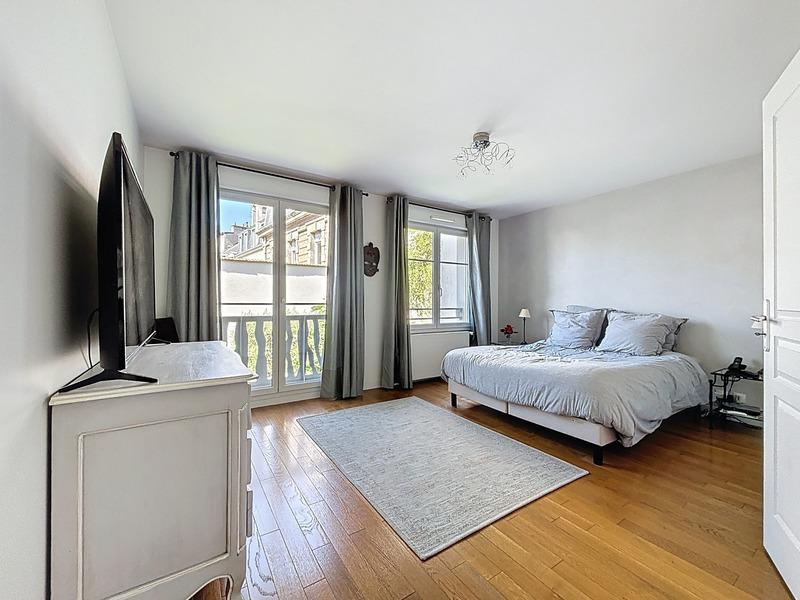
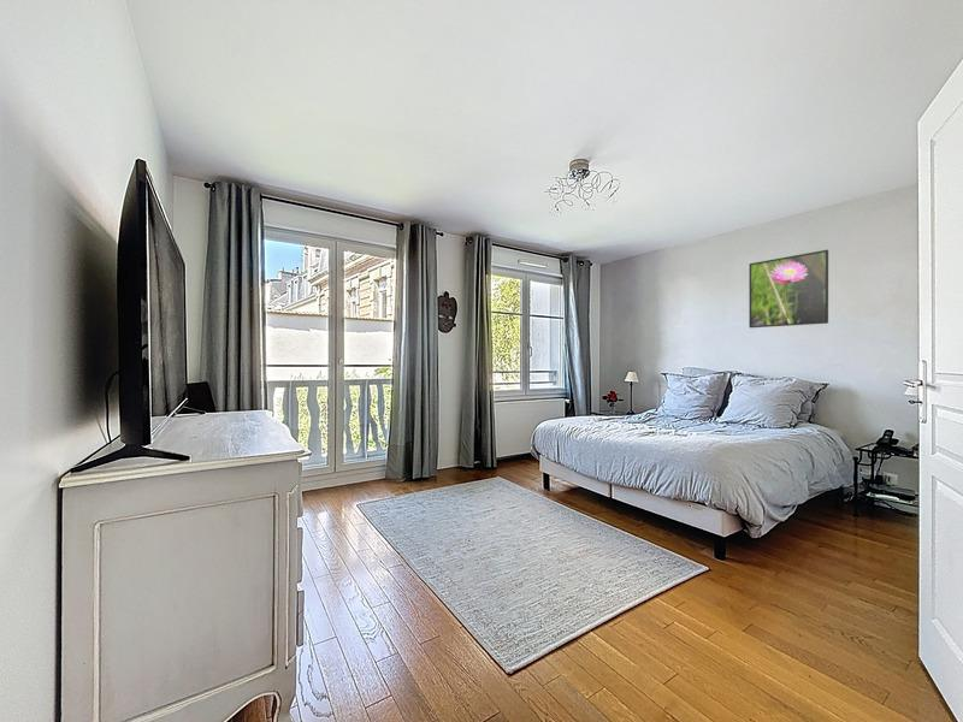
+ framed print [748,249,829,329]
